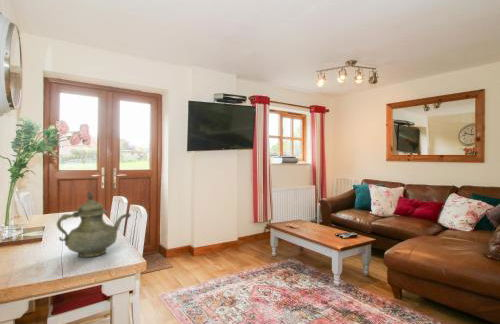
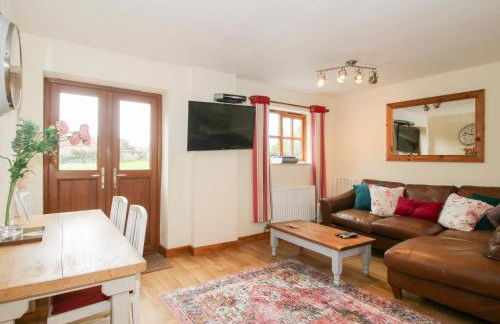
- teapot [56,190,132,258]
